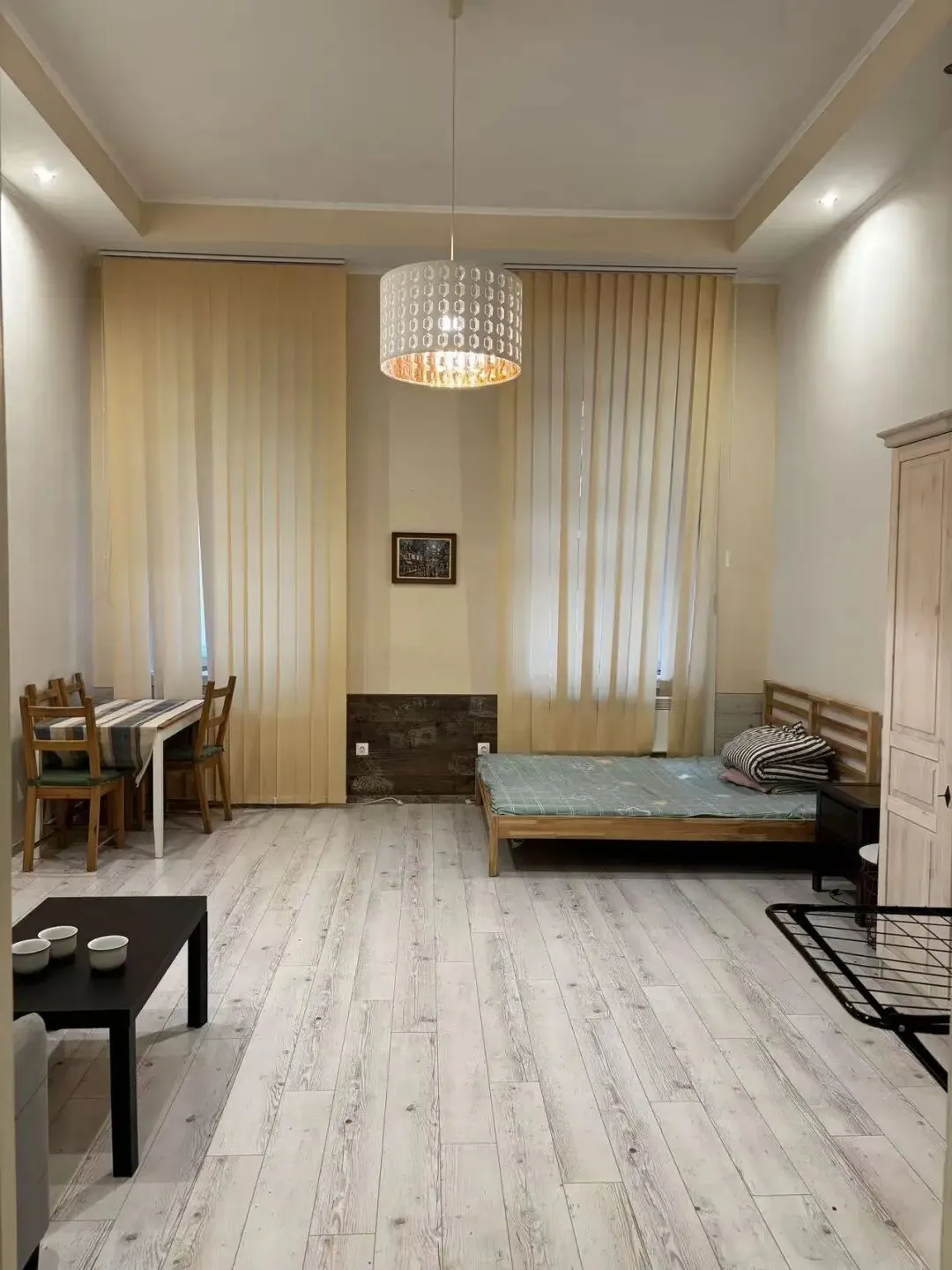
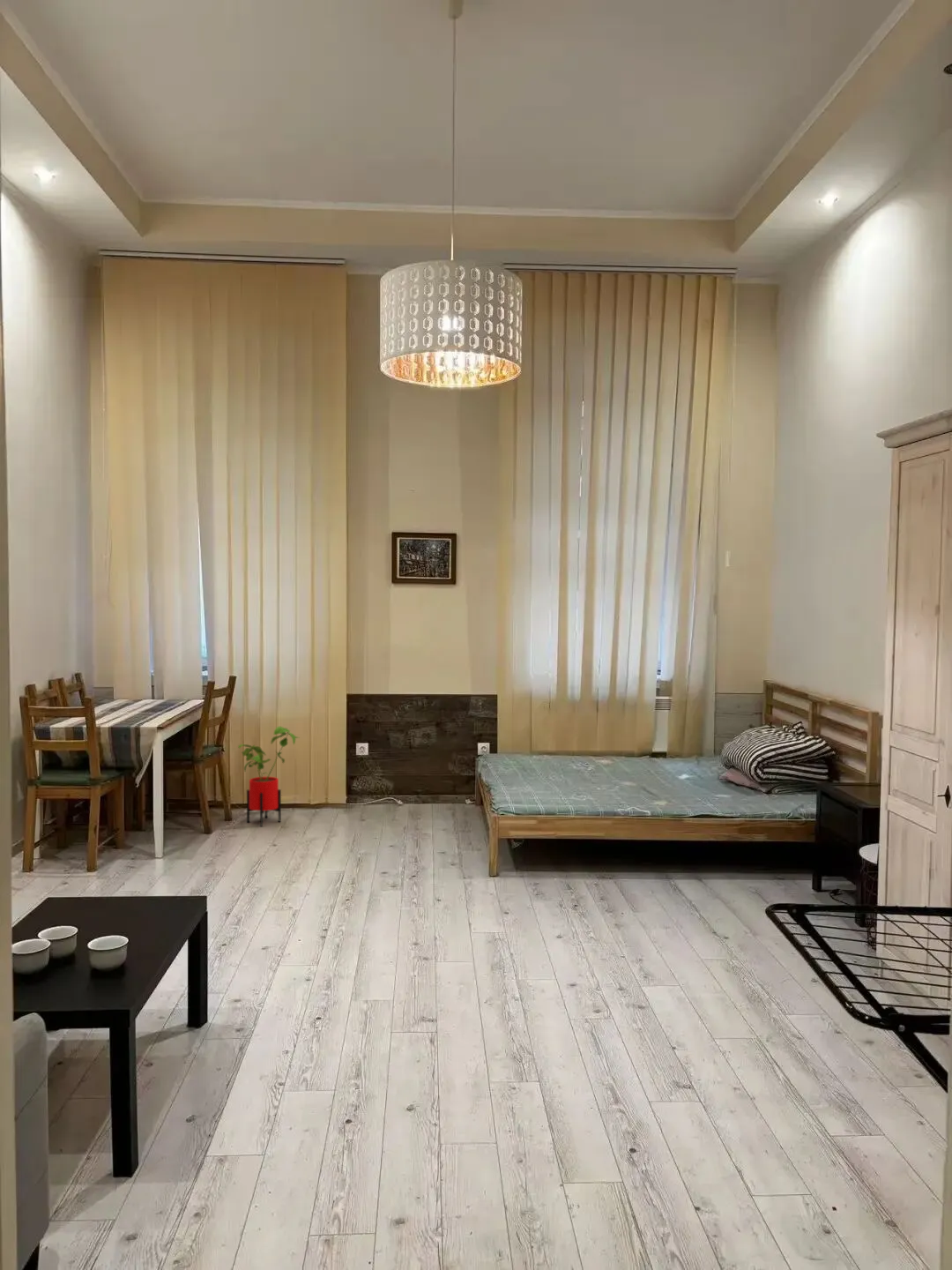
+ house plant [237,725,300,827]
